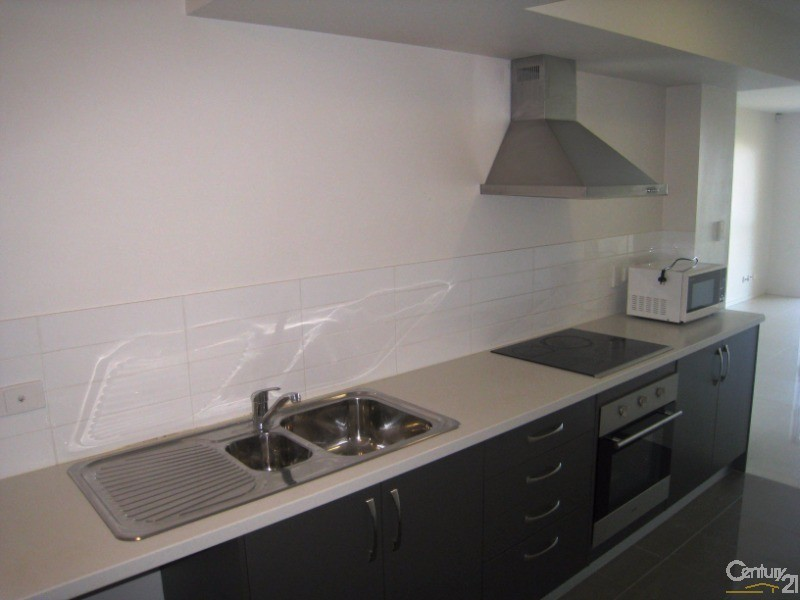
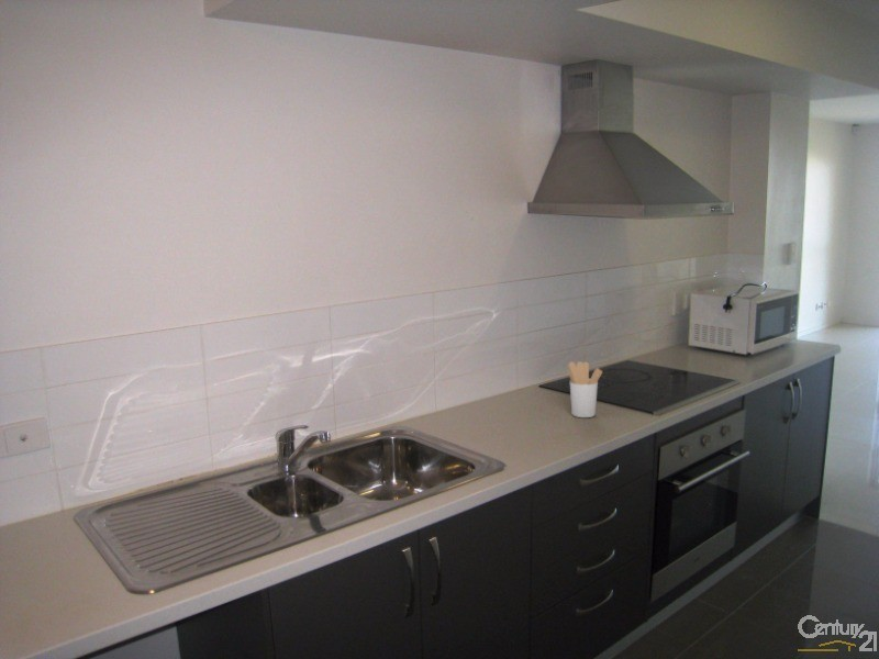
+ utensil holder [567,360,603,418]
